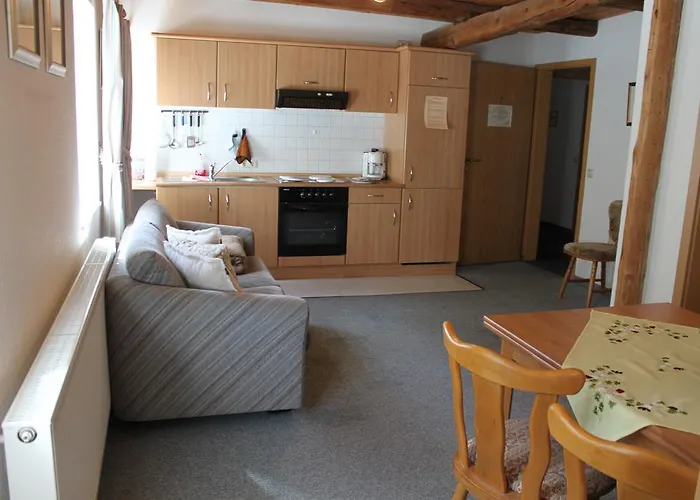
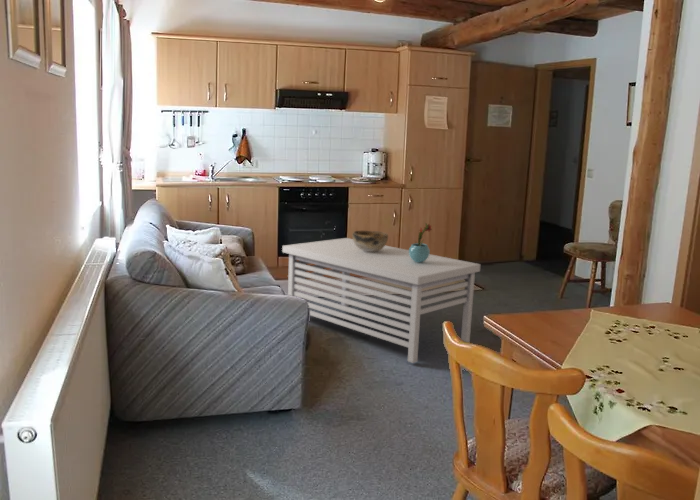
+ potted flower [408,222,432,263]
+ coffee table [281,237,481,364]
+ decorative bowl [351,230,389,252]
